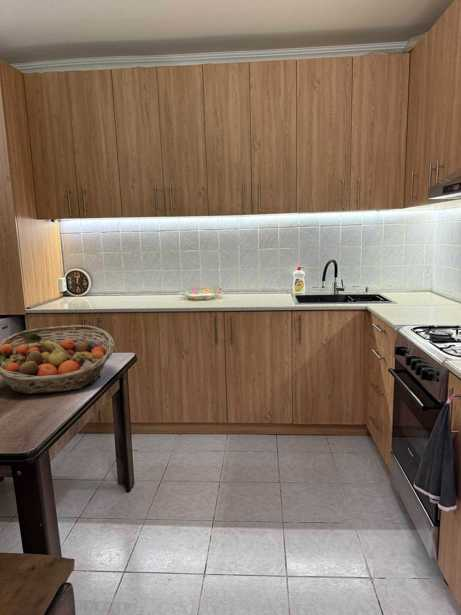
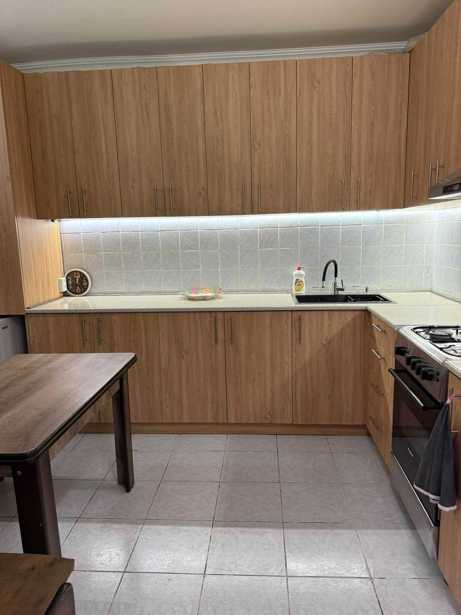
- fruit basket [0,324,116,395]
